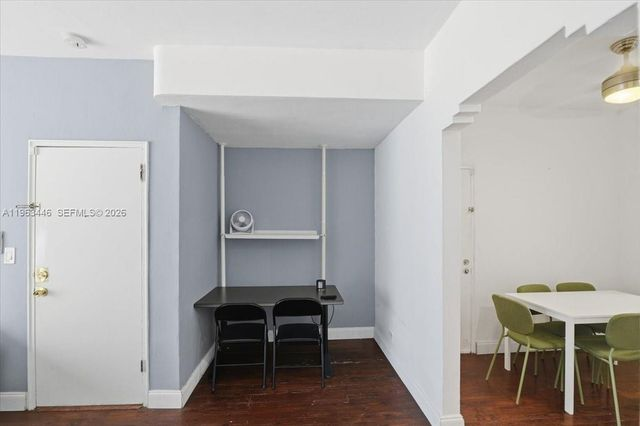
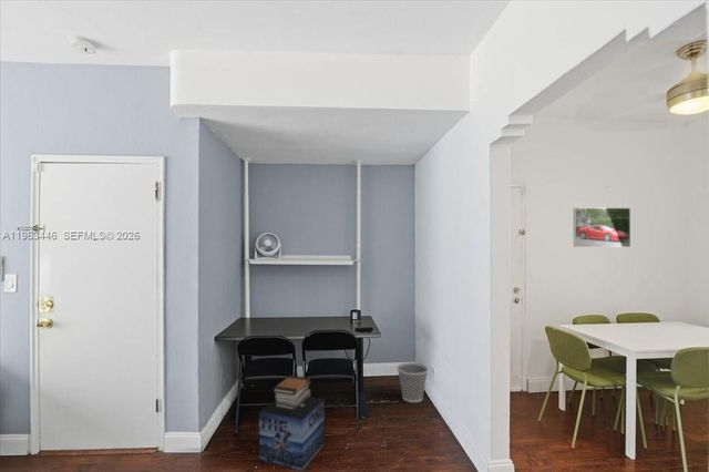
+ book stack [273,374,312,410]
+ wastebasket [395,361,429,403]
+ cardboard box [258,396,326,472]
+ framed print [573,207,631,248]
